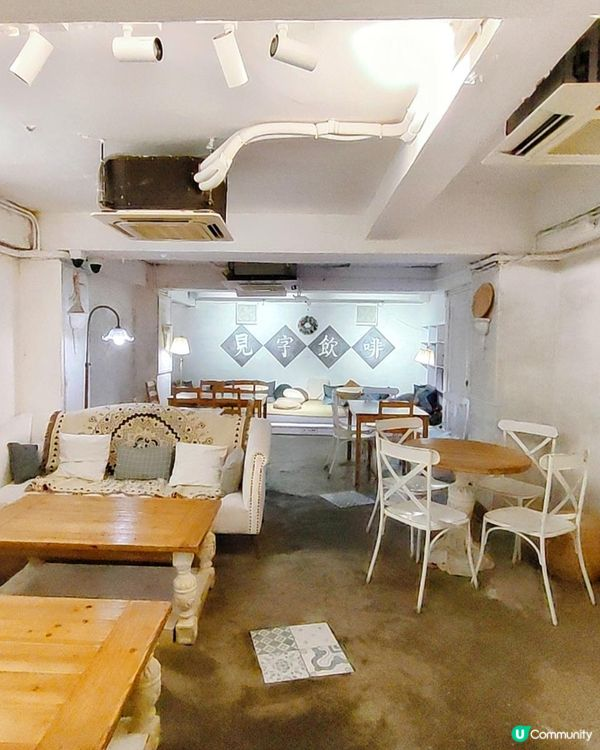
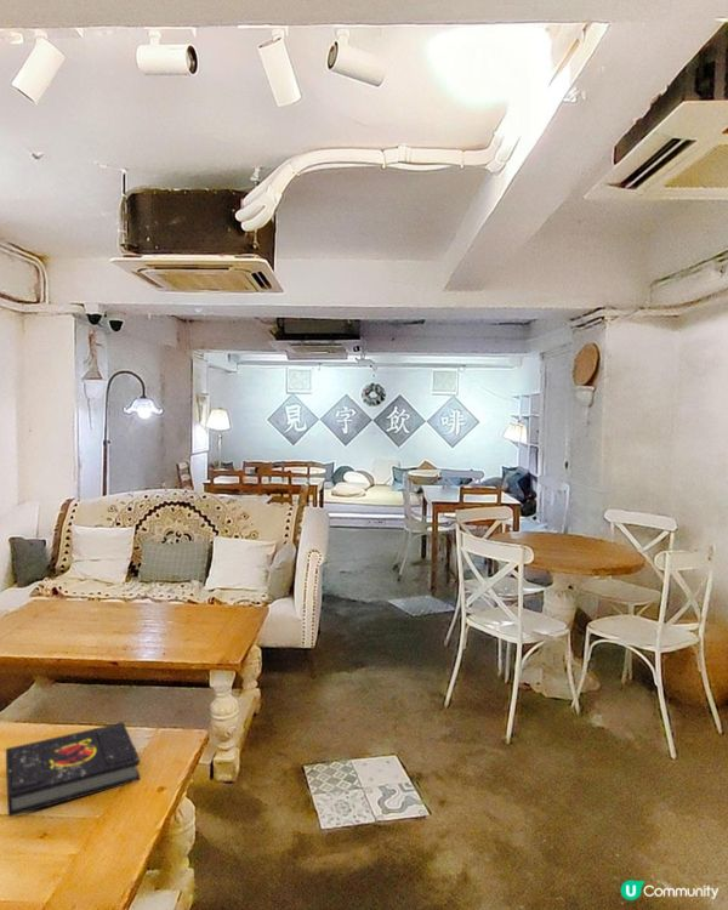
+ book [5,721,141,818]
